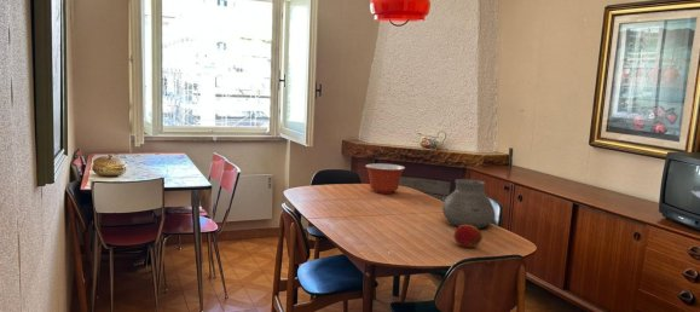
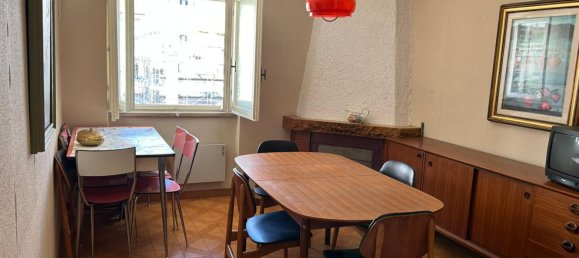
- fruit [452,225,484,249]
- mixing bowl [364,162,406,195]
- vase [441,178,496,230]
